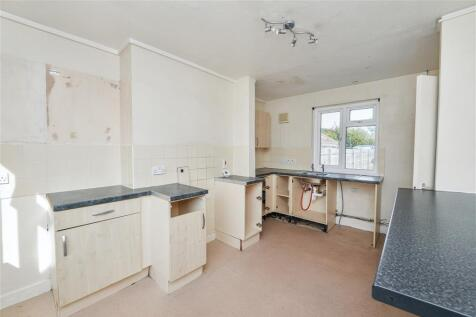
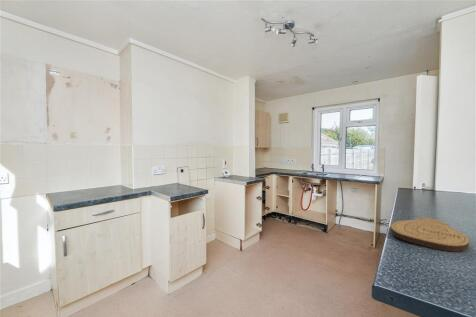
+ key chain [390,217,470,252]
